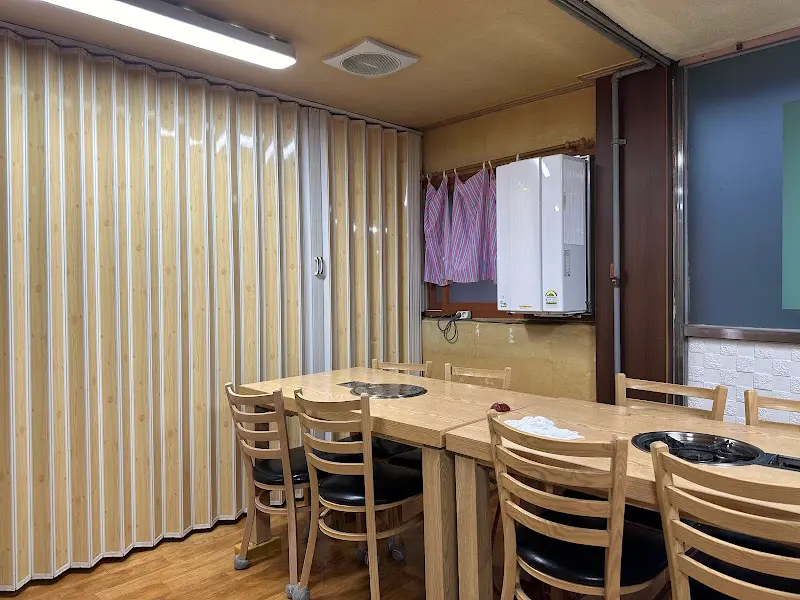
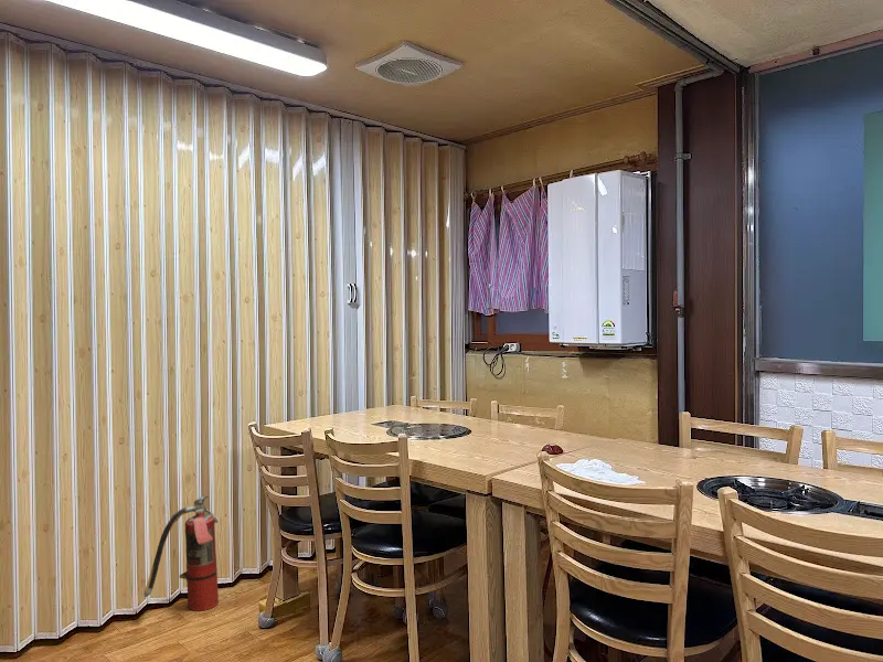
+ fire extinguisher [143,495,220,612]
